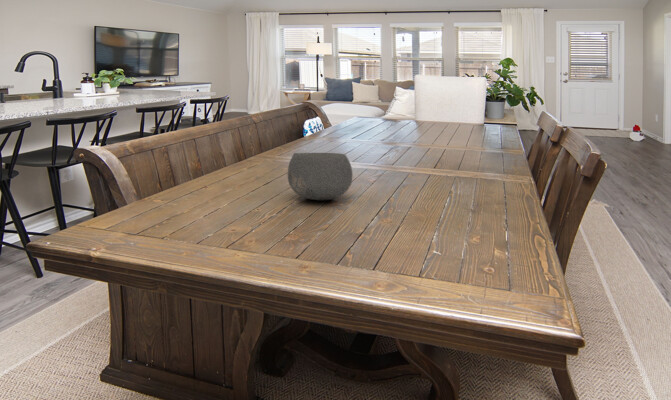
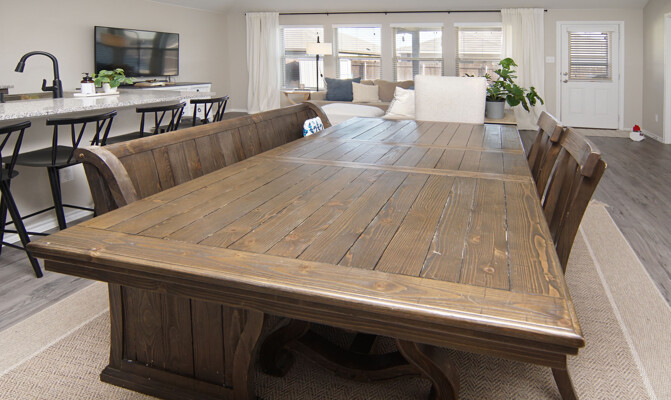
- bowl [287,152,353,201]
